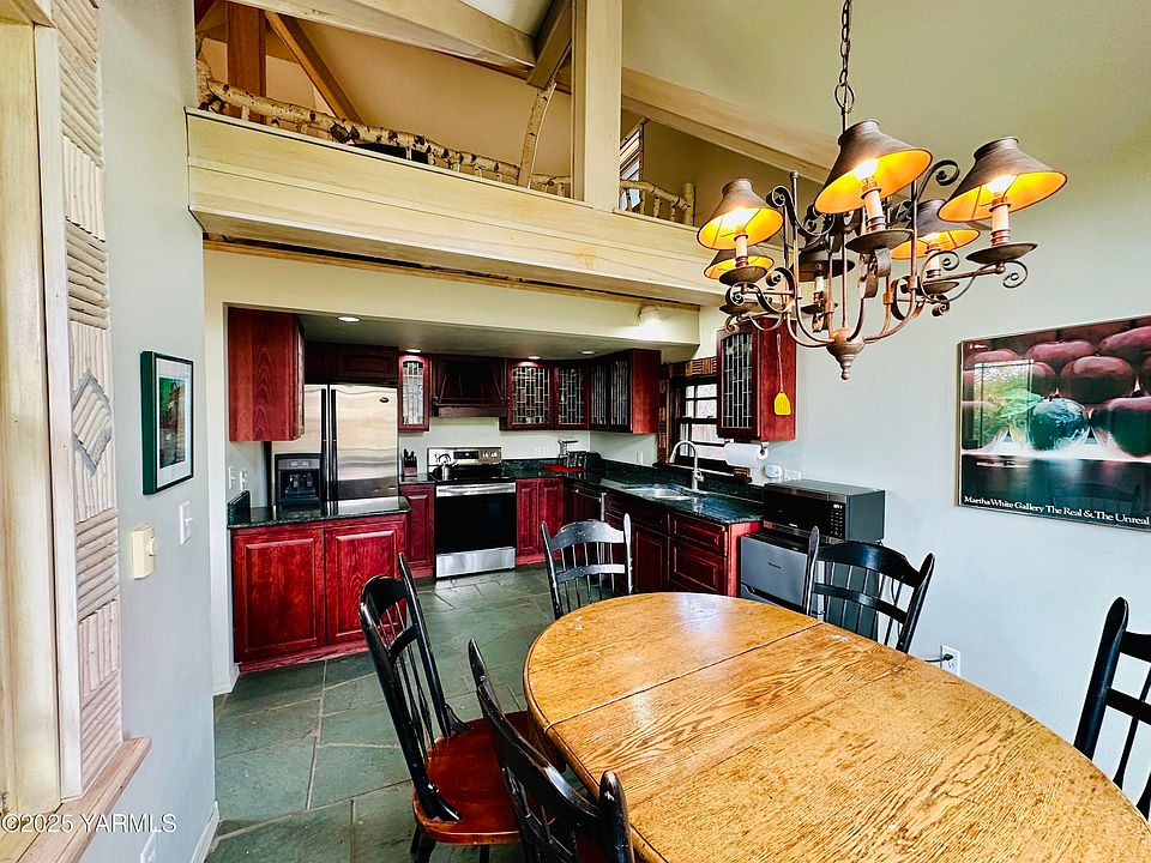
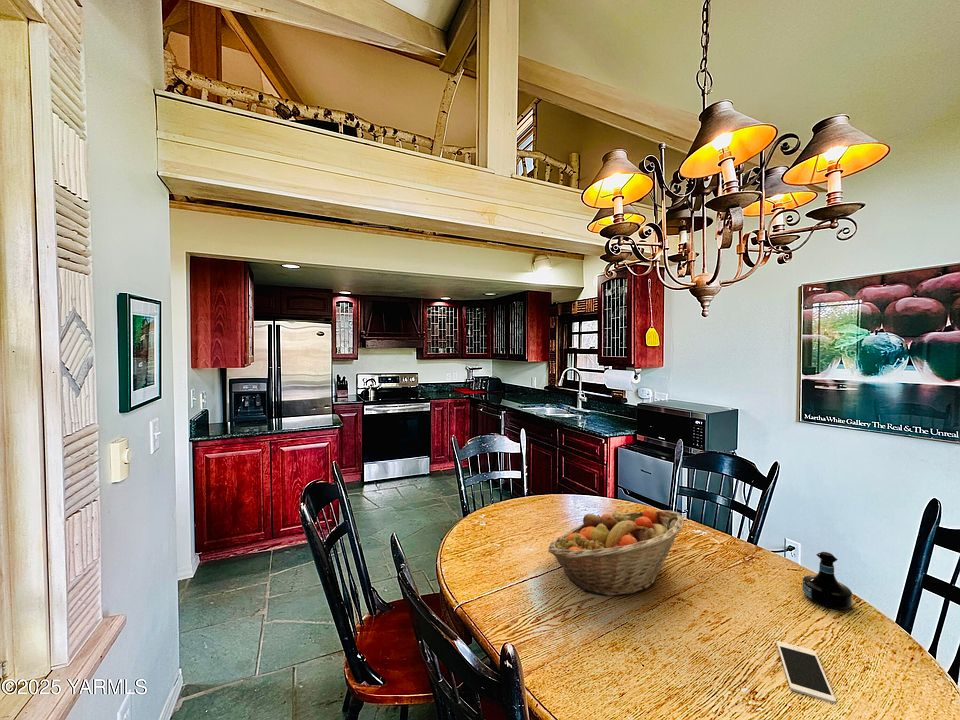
+ fruit basket [547,507,685,597]
+ cell phone [775,640,837,704]
+ tequila bottle [801,551,853,611]
